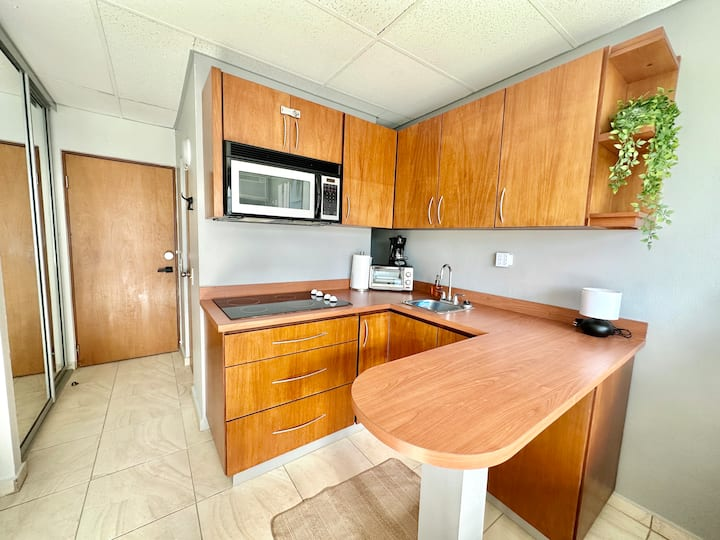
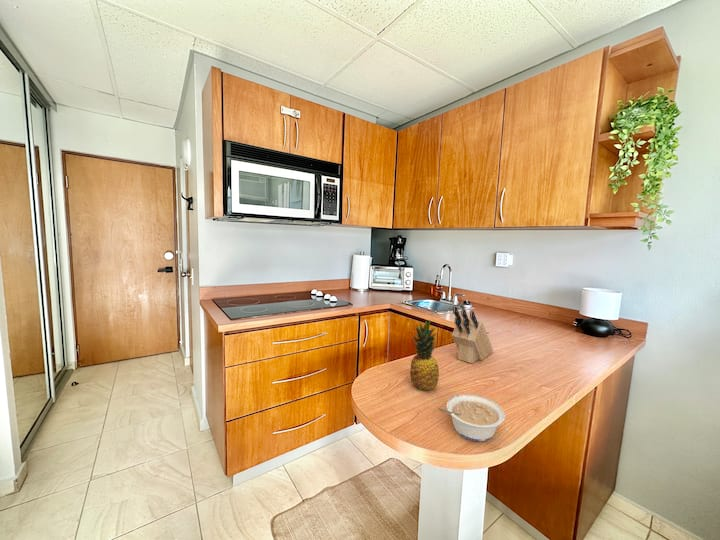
+ knife block [451,305,494,364]
+ legume [438,393,506,442]
+ fruit [409,319,440,392]
